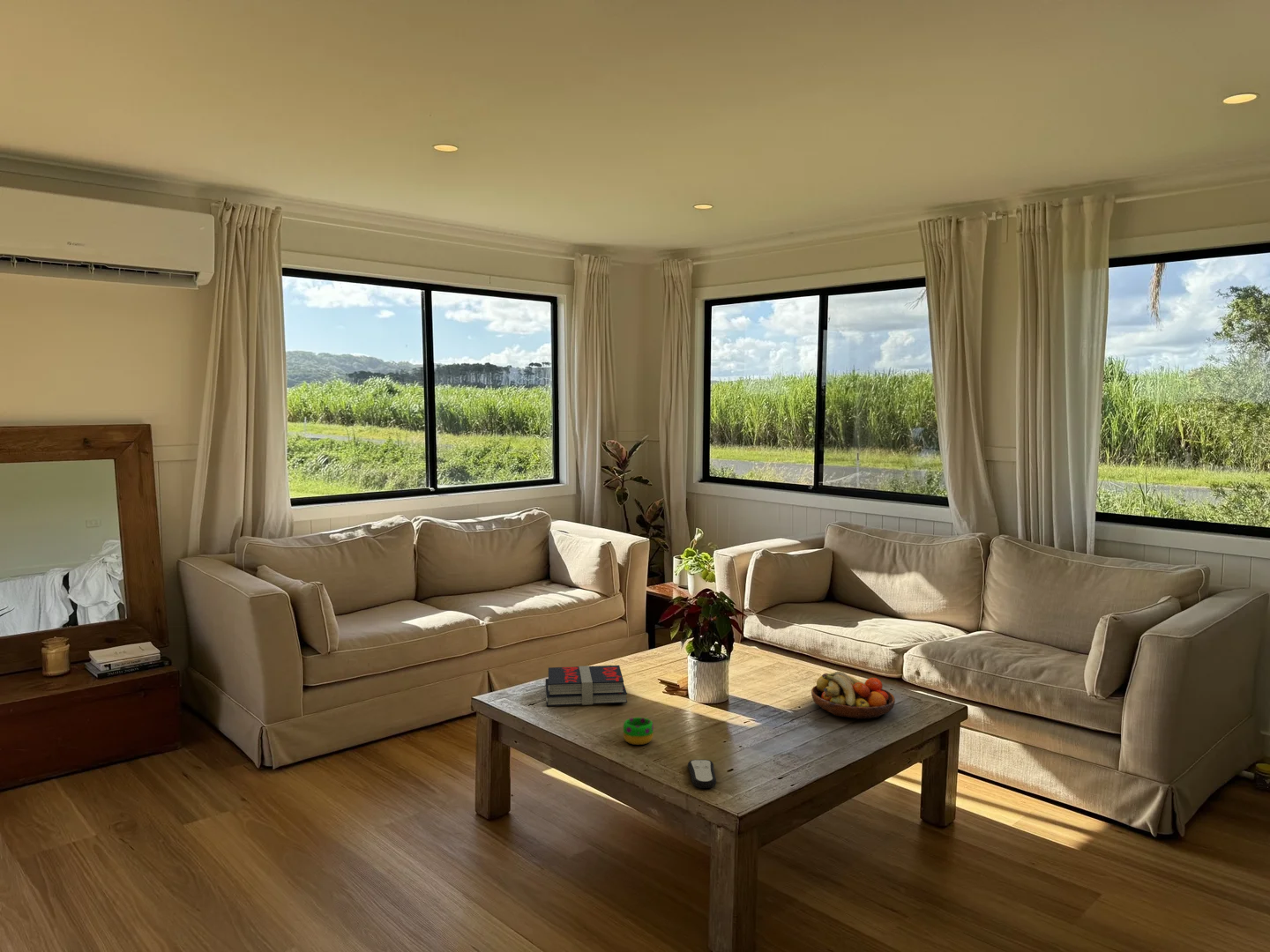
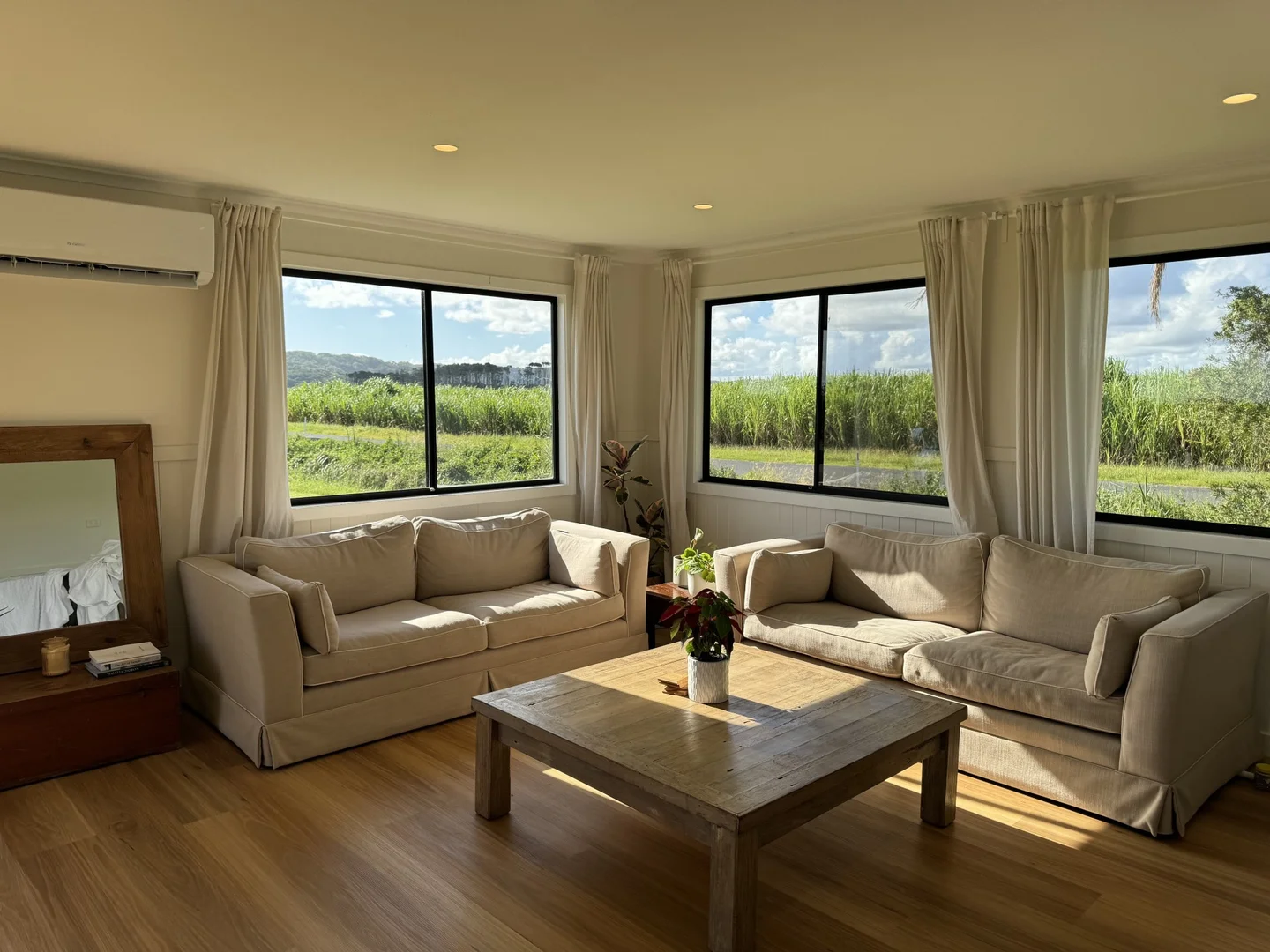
- fruit bowl [811,671,896,719]
- book [545,665,628,707]
- mug [623,717,654,746]
- remote control [687,759,717,789]
